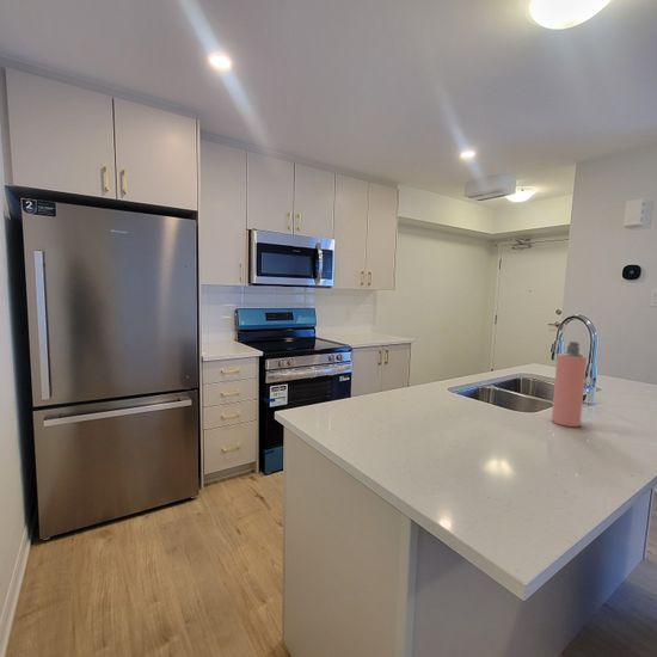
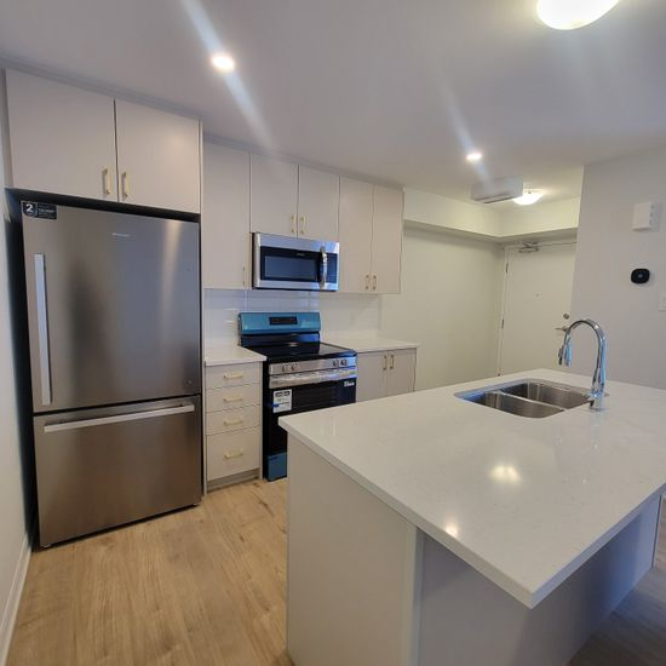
- spray bottle [551,340,588,428]
